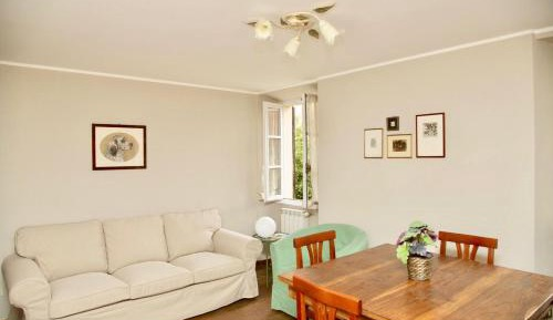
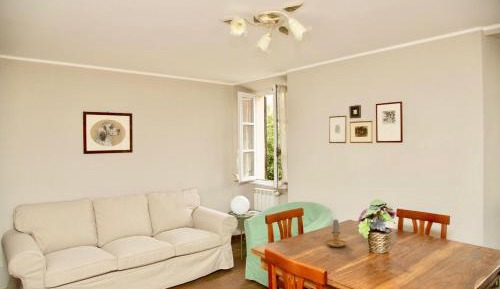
+ candle [319,219,348,248]
